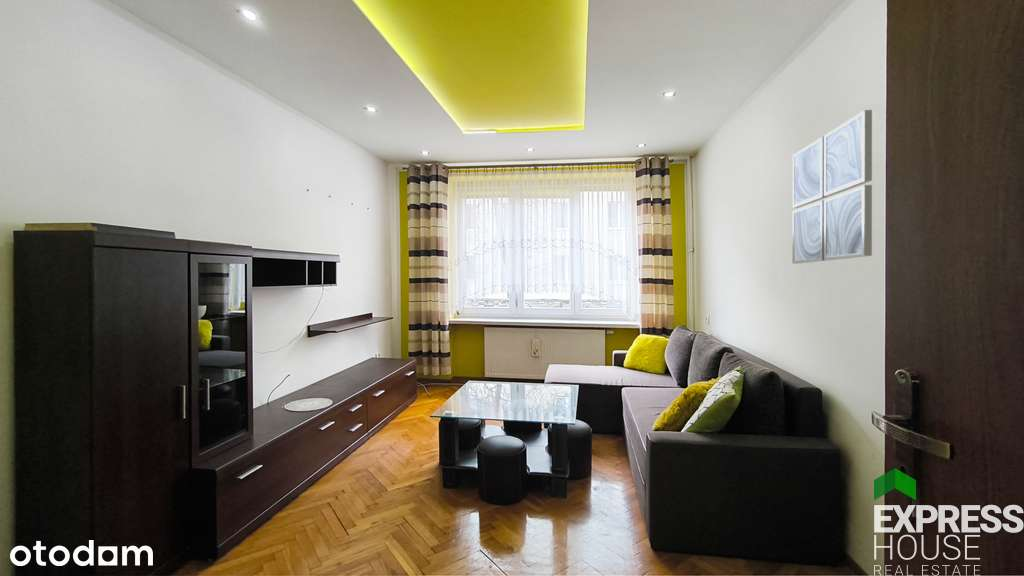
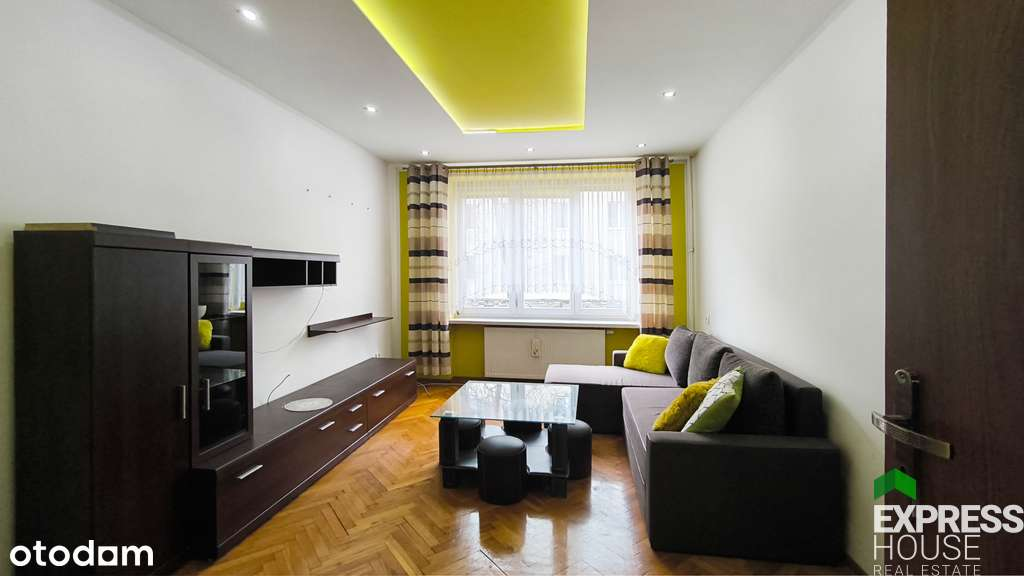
- wall art [791,109,873,265]
